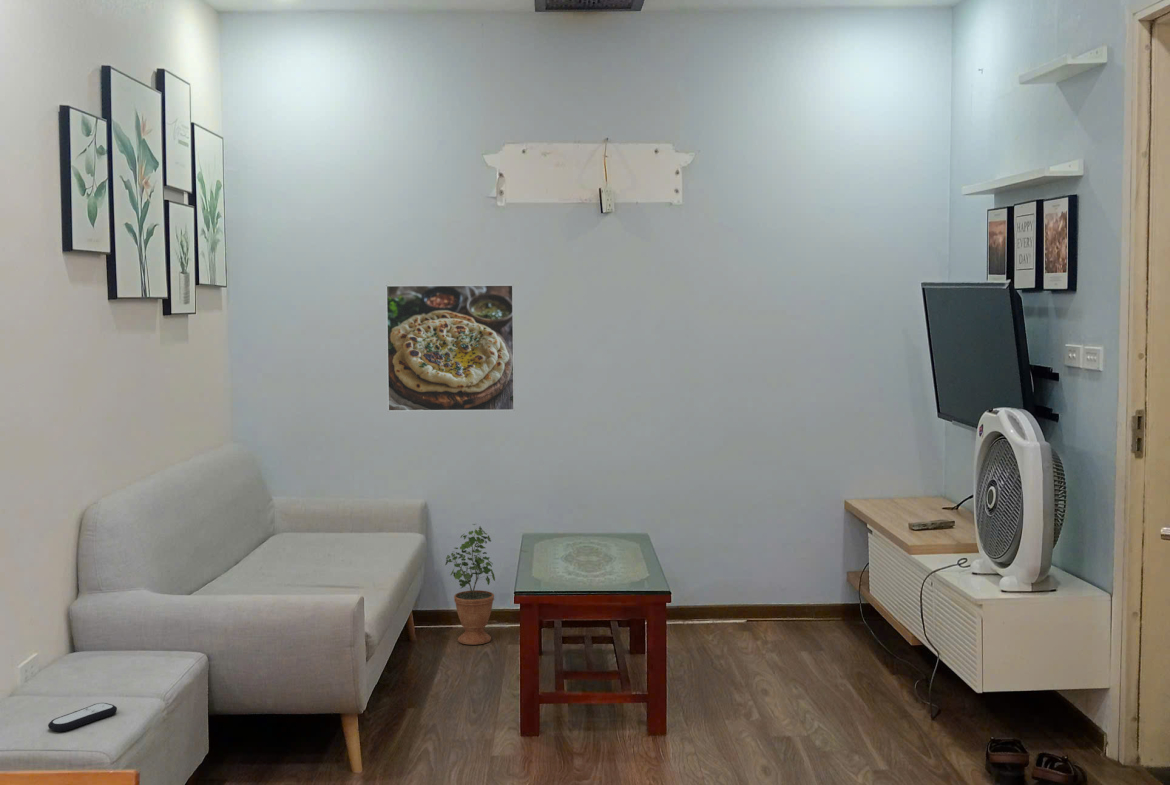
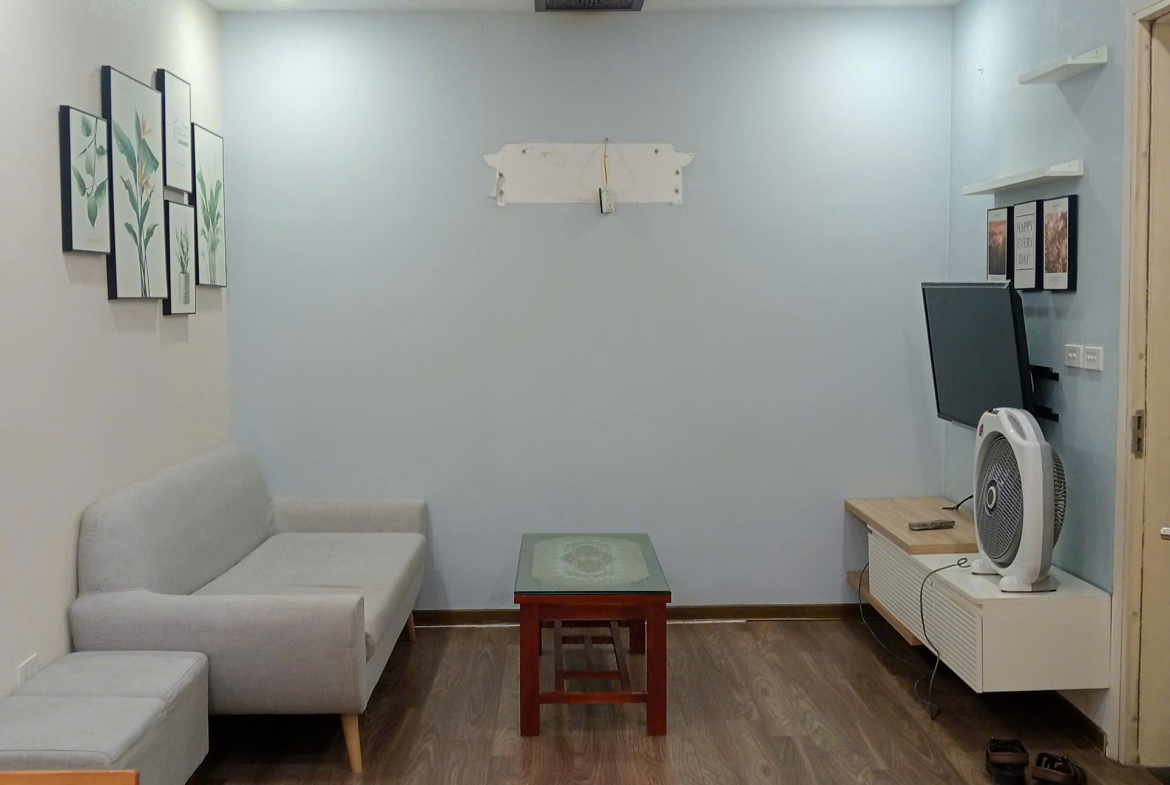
- remote control [47,702,118,733]
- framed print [385,284,516,412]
- potted plant [444,523,496,646]
